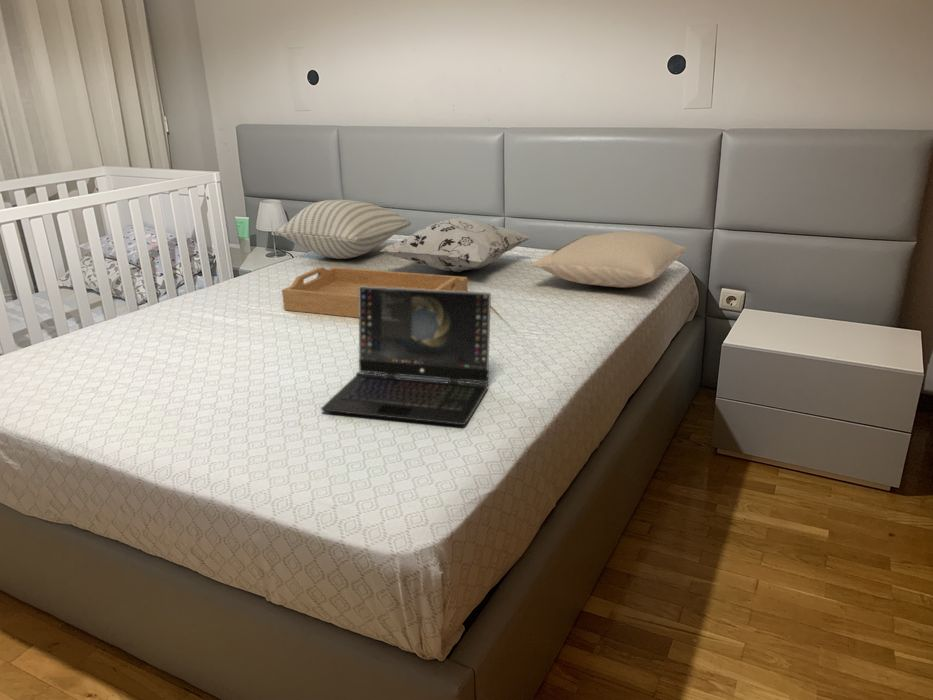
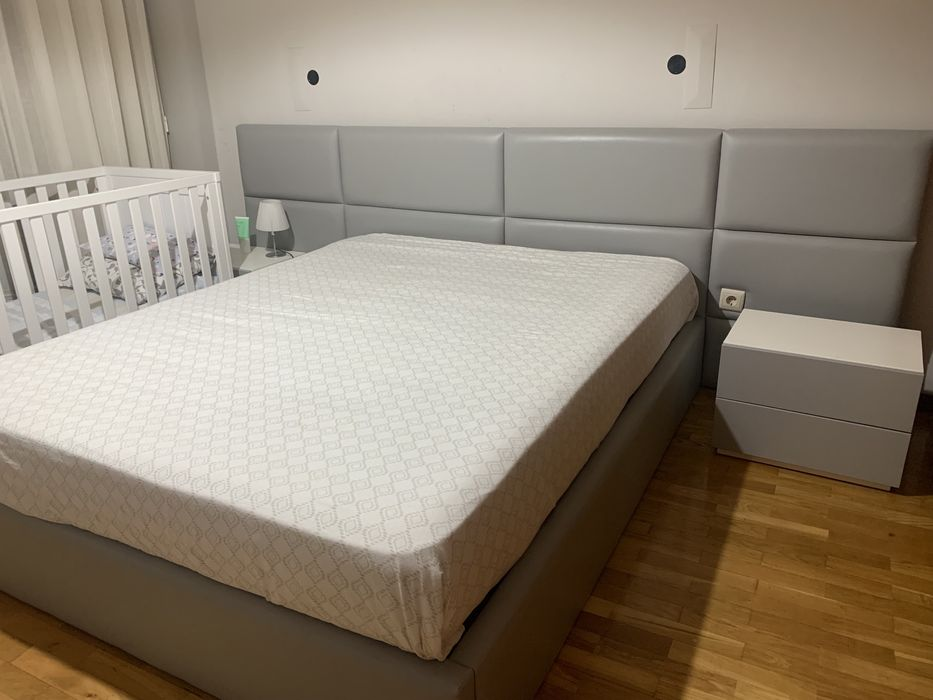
- pillow [273,199,412,260]
- decorative pillow [380,216,531,273]
- pillow [531,231,687,289]
- laptop [320,286,492,426]
- serving tray [281,266,469,319]
